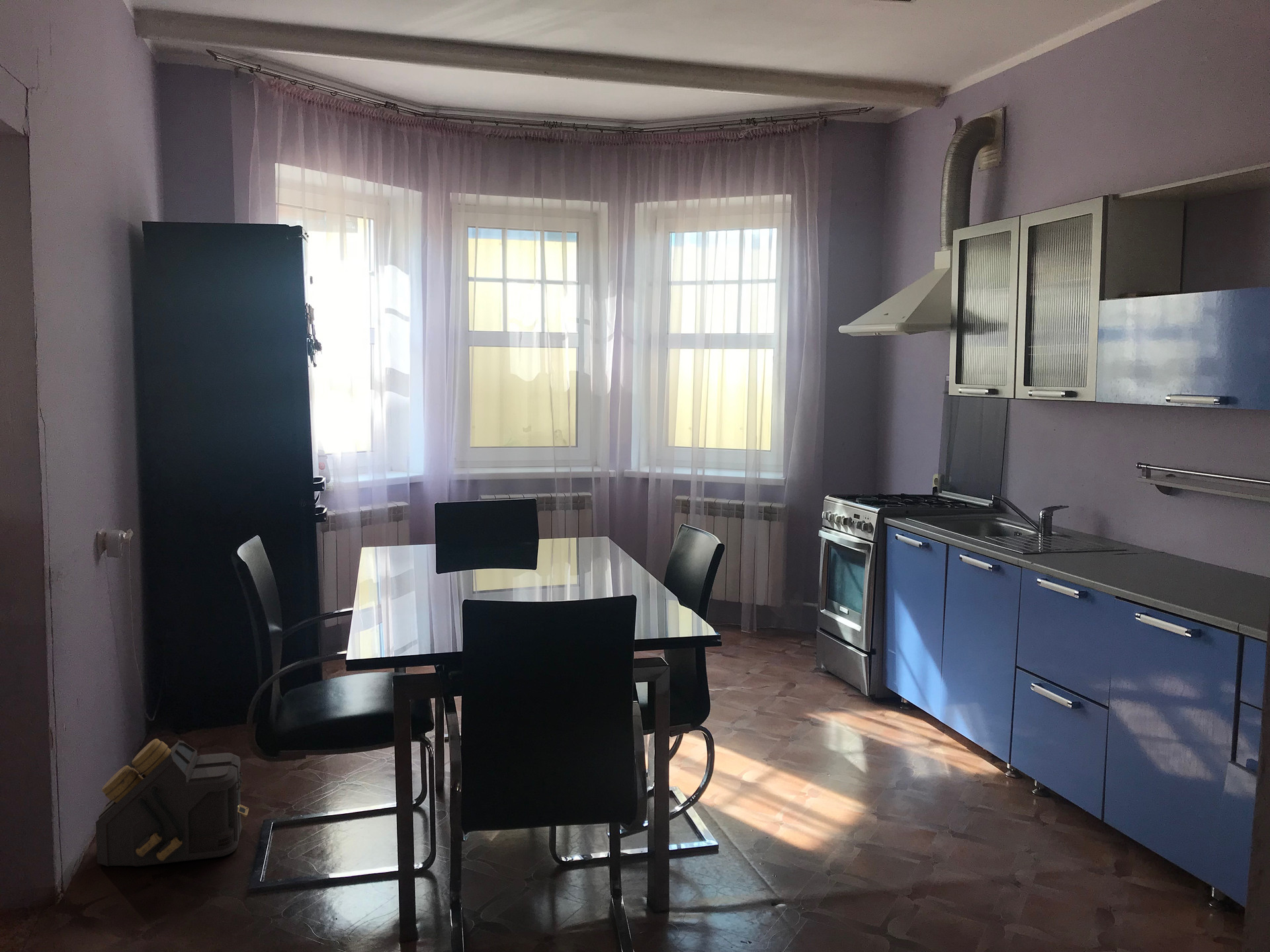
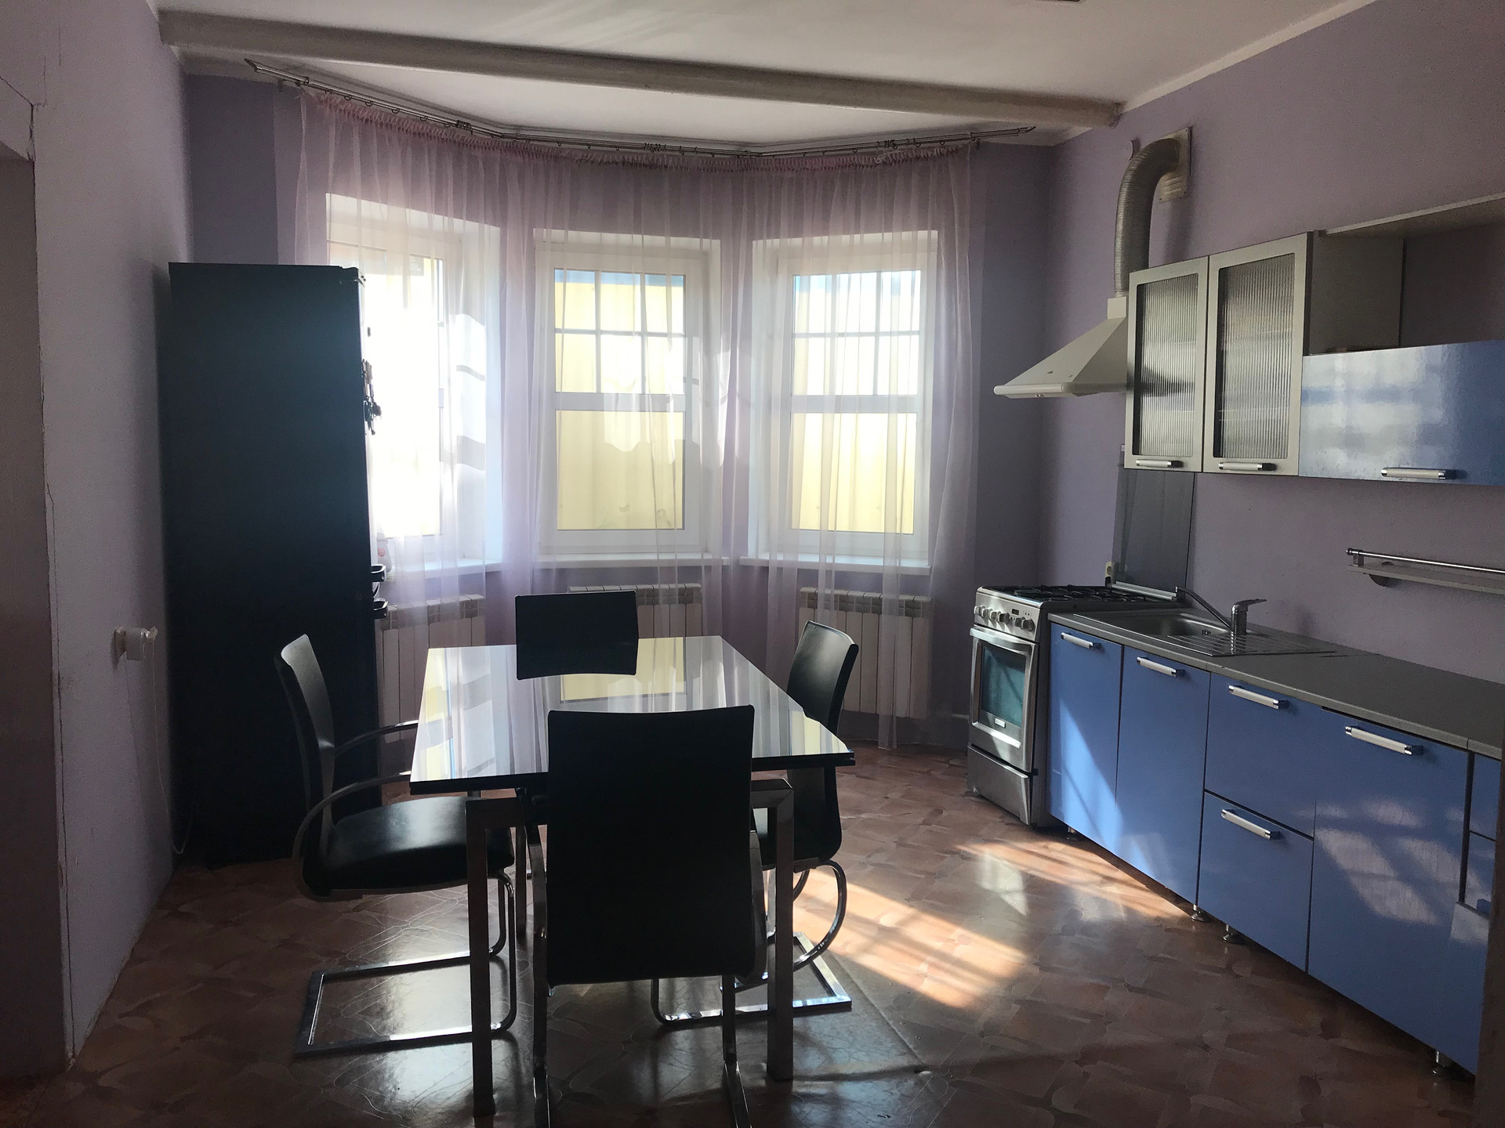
- backpack [95,738,249,867]
